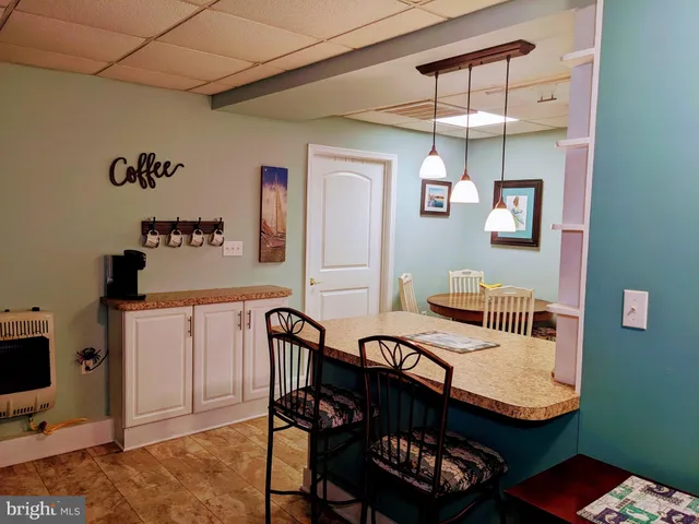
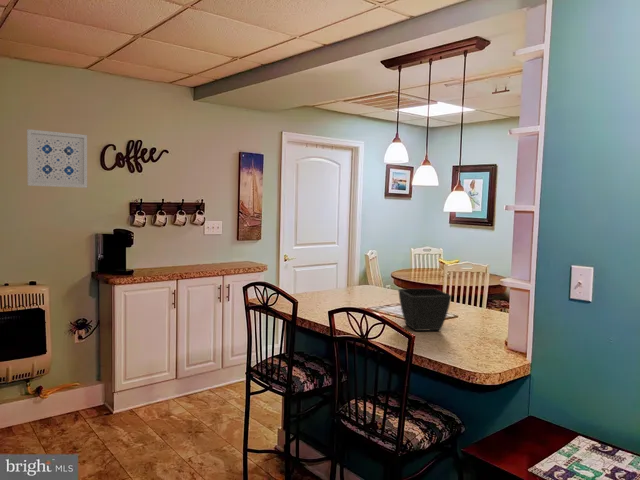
+ wall art [26,128,88,189]
+ flower pot [397,287,452,332]
